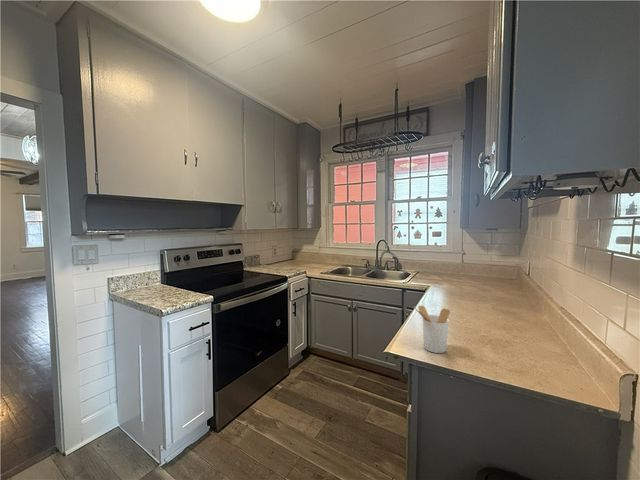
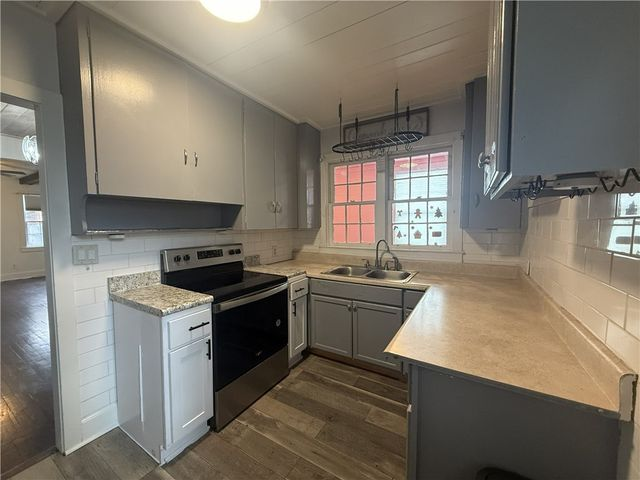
- utensil holder [412,305,451,354]
